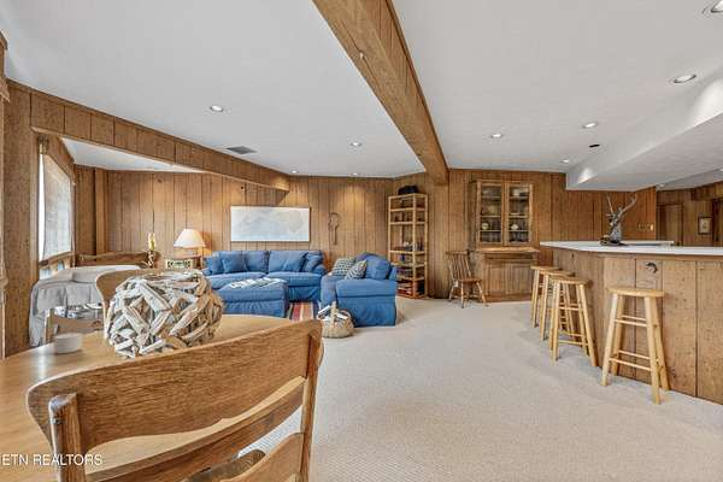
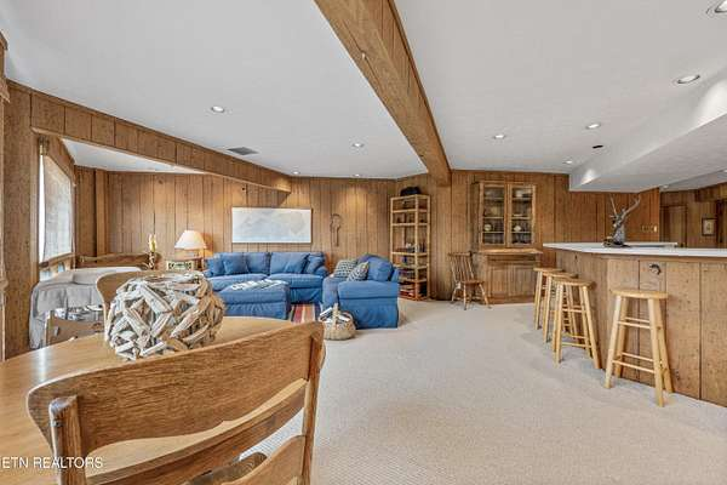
- candle [47,331,88,354]
